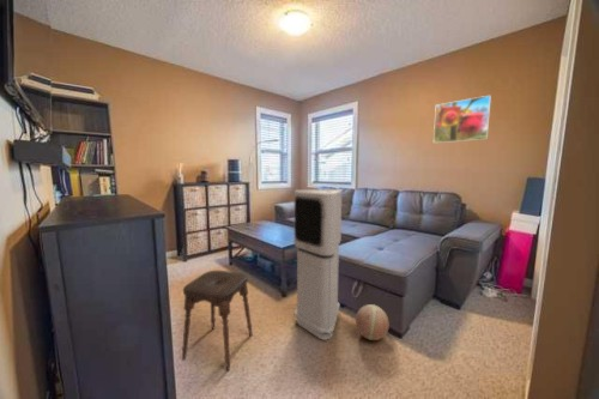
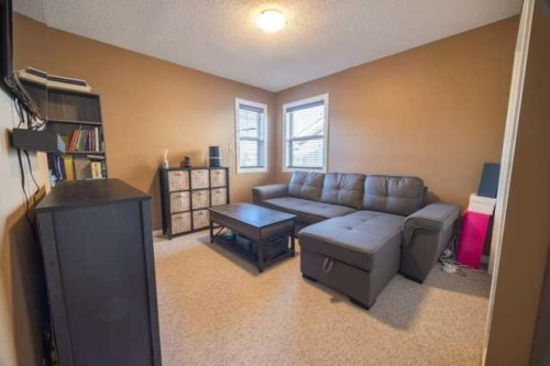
- ball [355,303,391,341]
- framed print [432,93,492,144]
- stool [181,270,254,371]
- air purifier [294,188,343,341]
